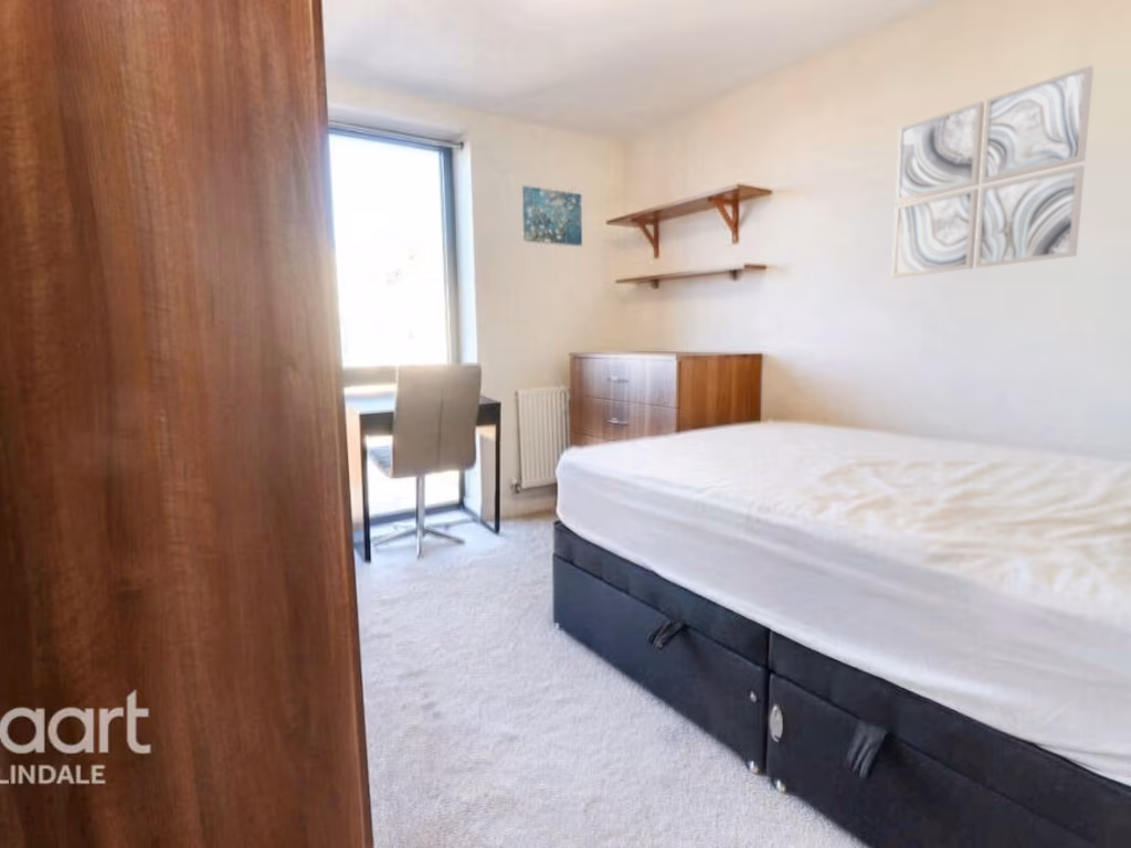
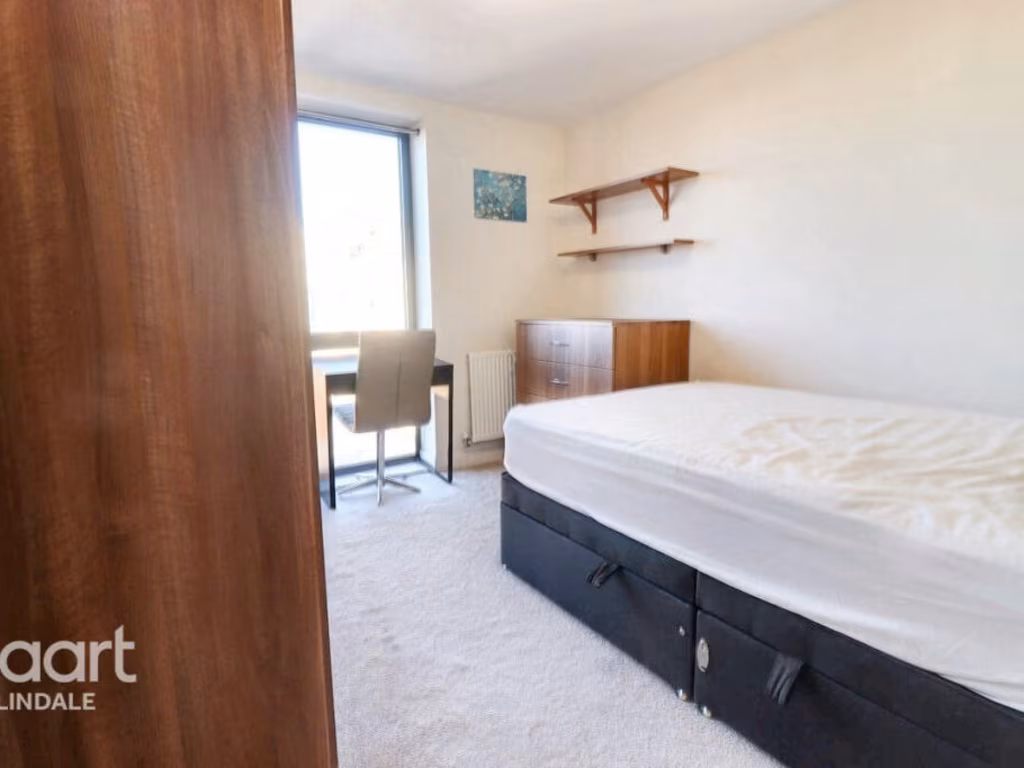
- wall art [891,64,1095,279]
